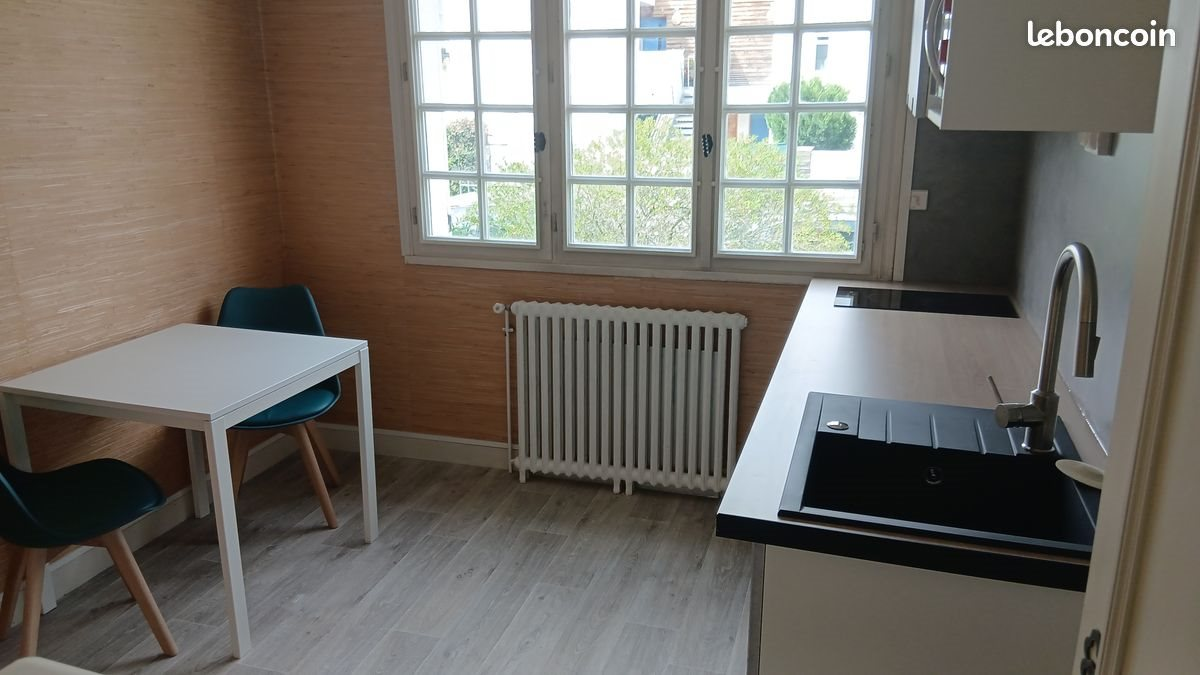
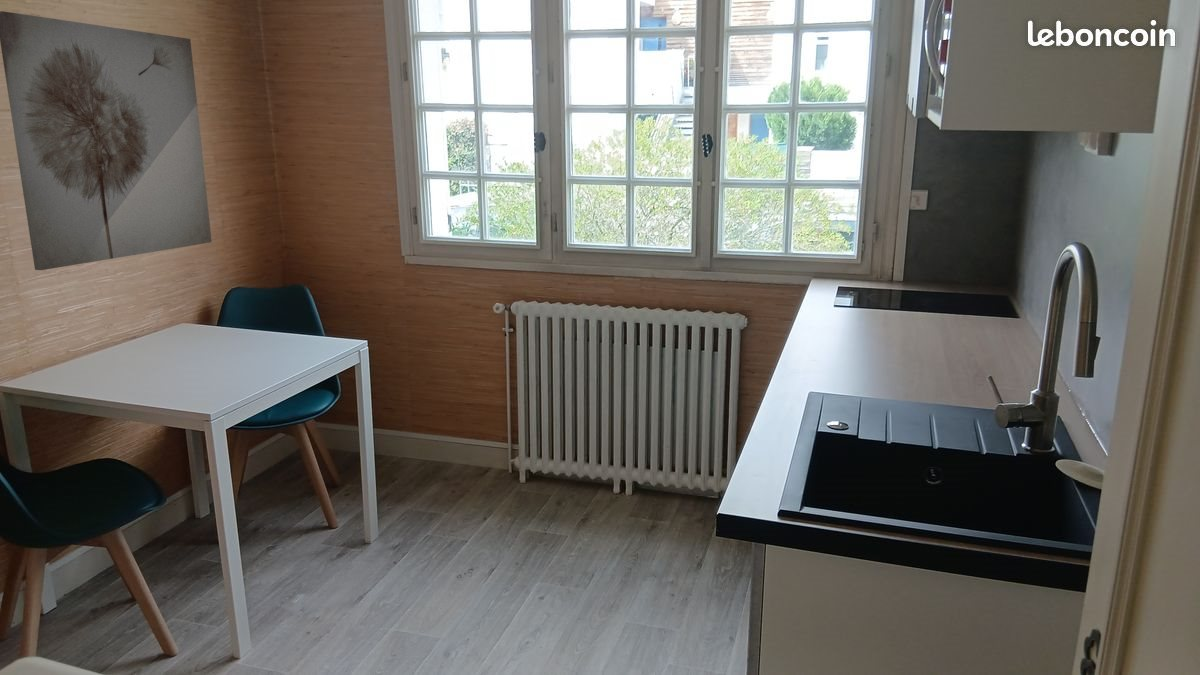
+ wall art [0,10,213,271]
